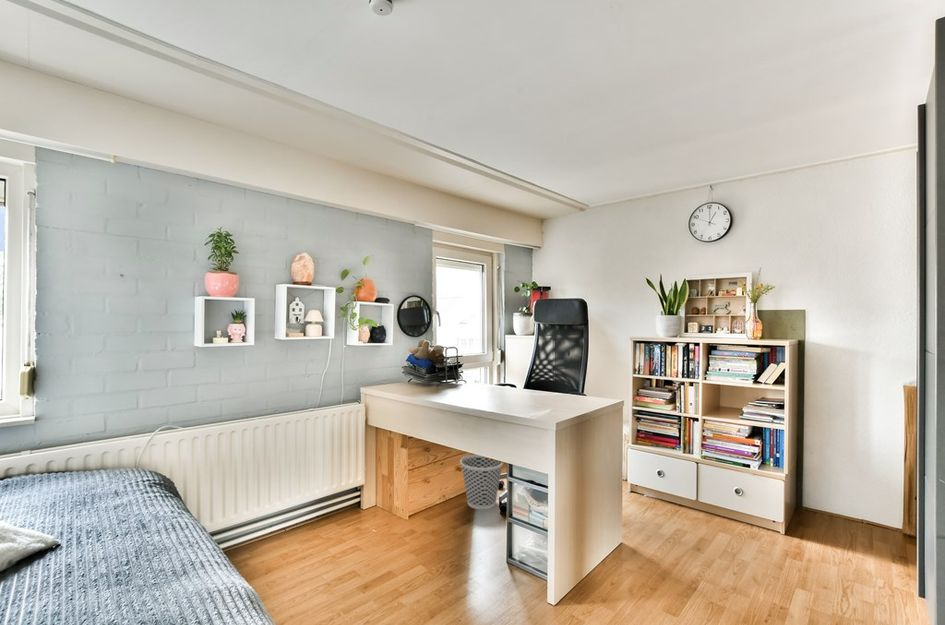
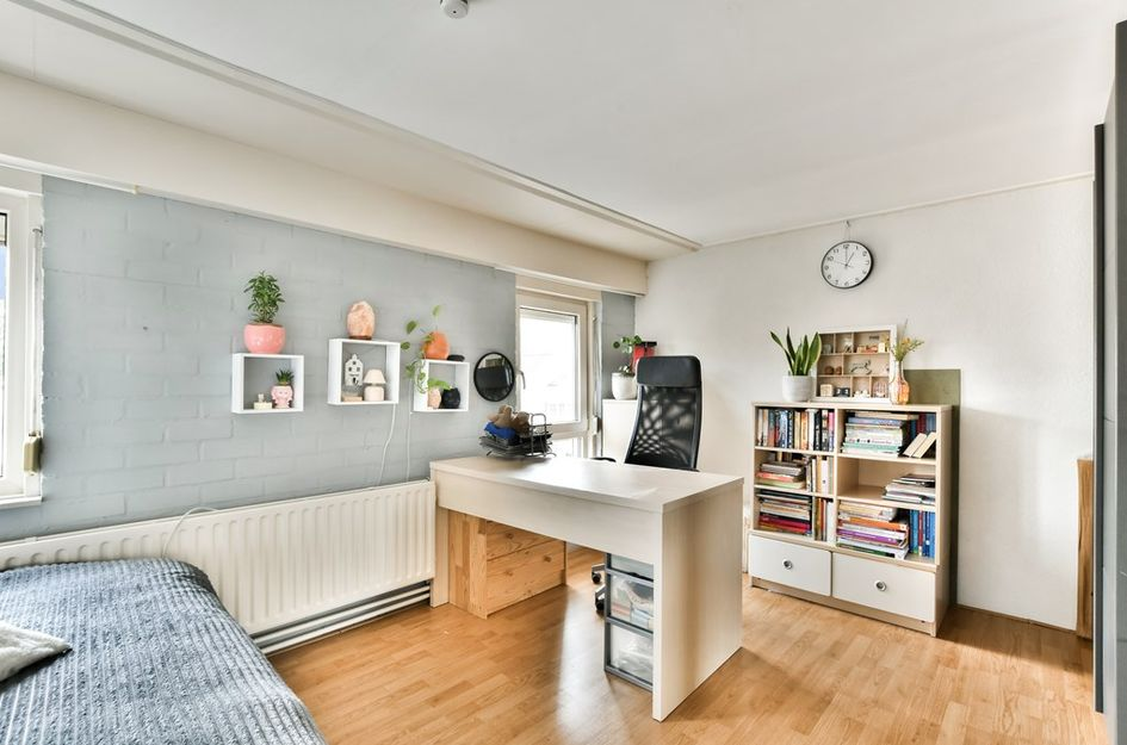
- wastebasket [459,454,504,510]
